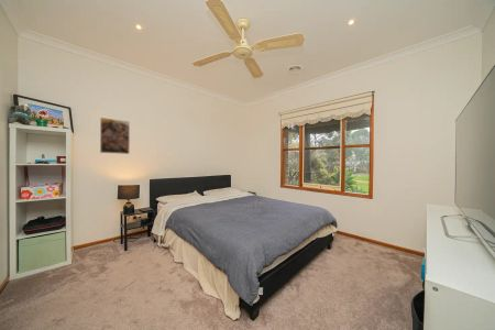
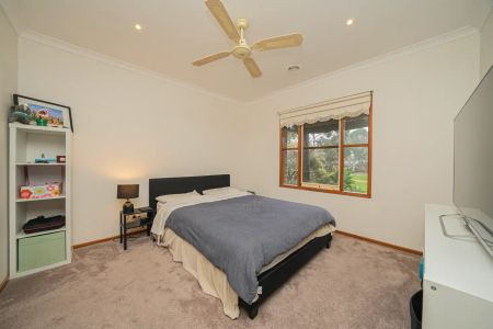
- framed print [99,117,131,155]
